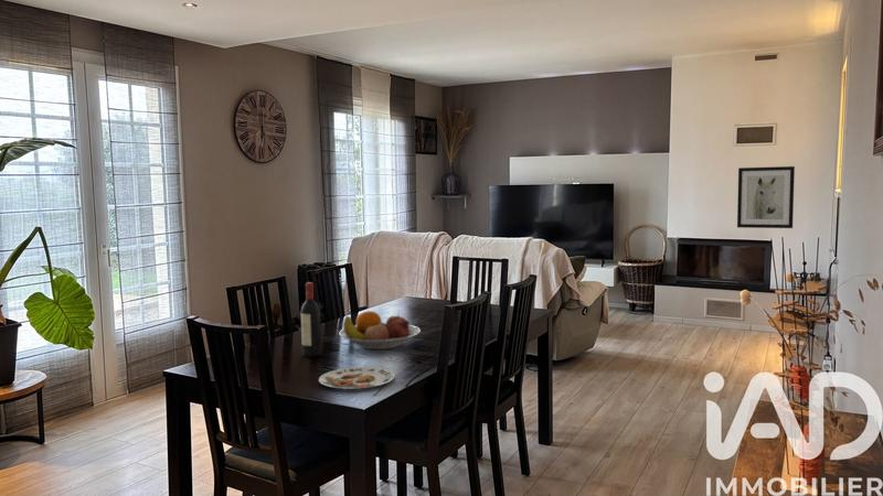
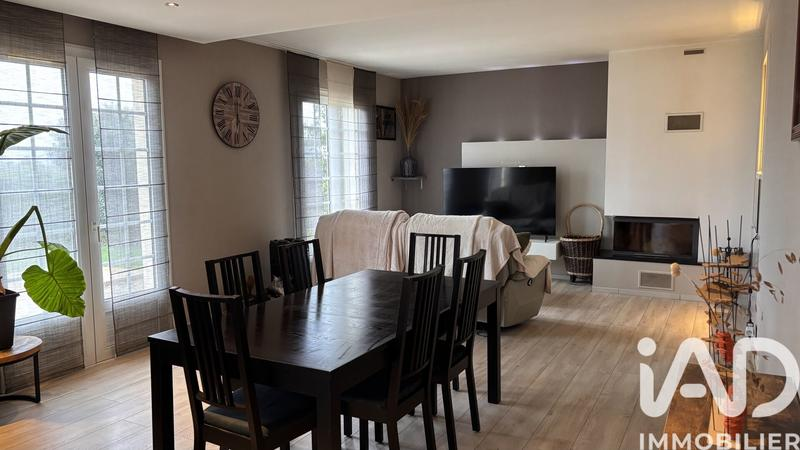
- wine bottle [300,281,322,358]
- fruit bowl [338,310,422,351]
- plate [318,366,395,390]
- wall art [736,165,796,229]
